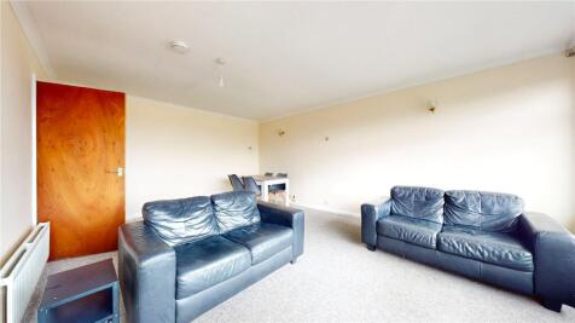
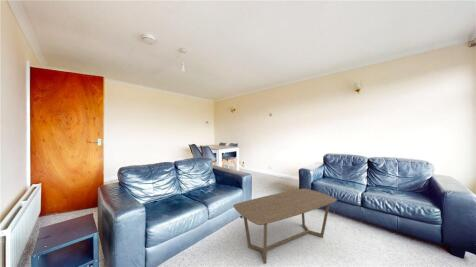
+ coffee table [232,188,338,265]
